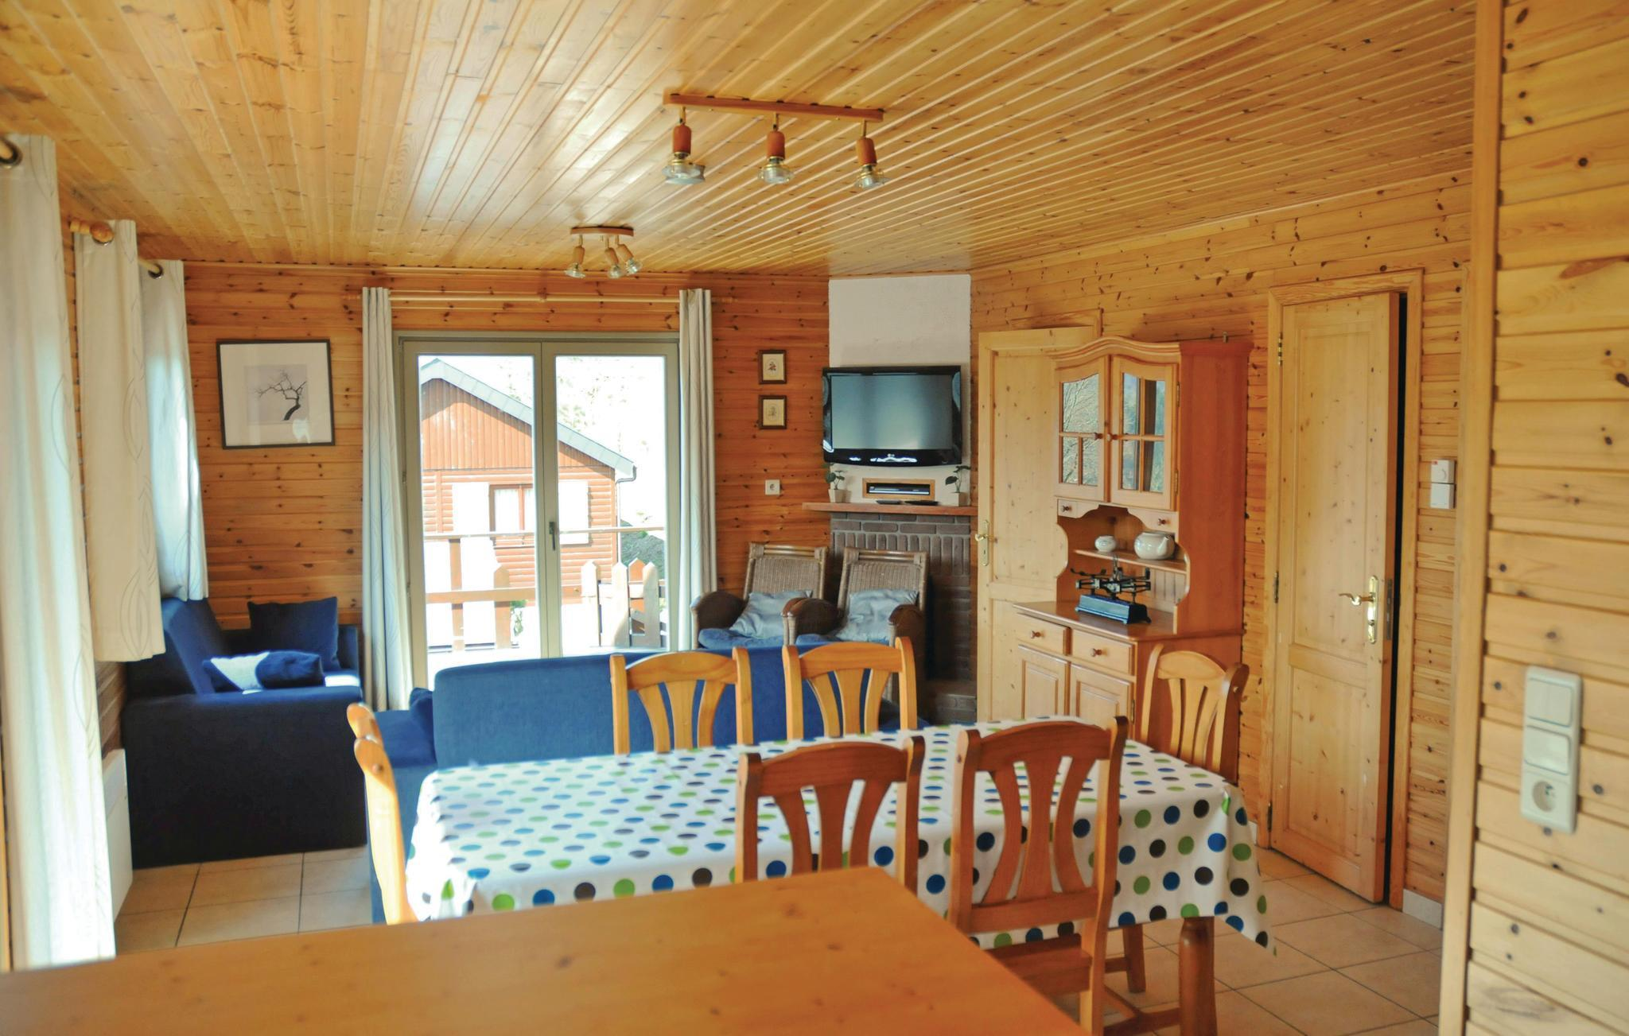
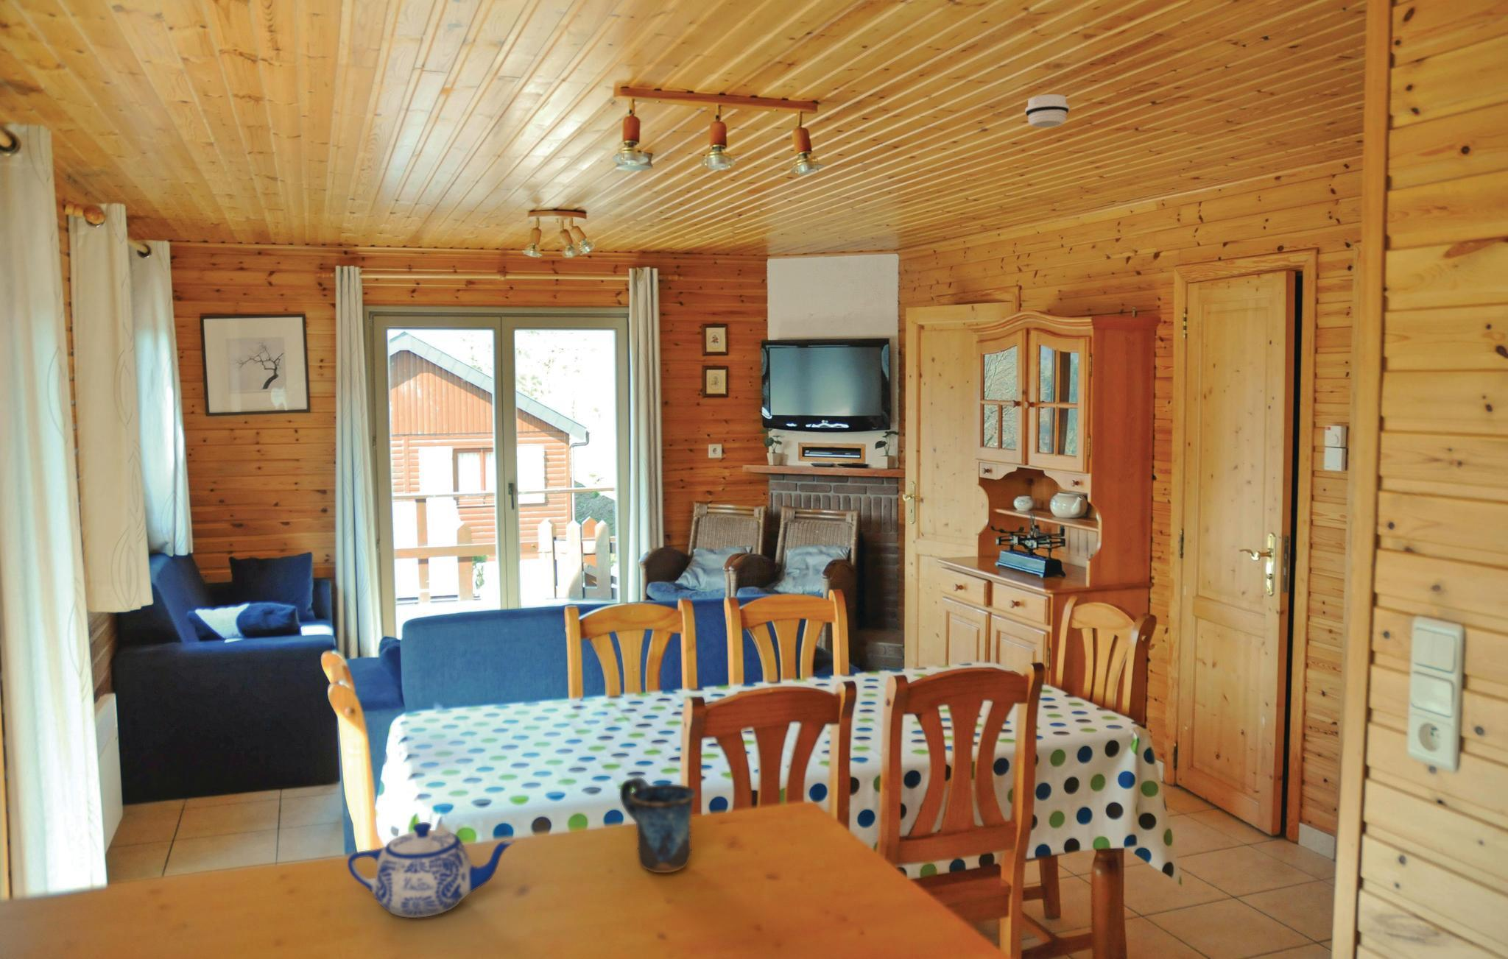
+ mug [619,777,697,873]
+ teapot [347,822,517,918]
+ smoke detector [1024,93,1069,129]
